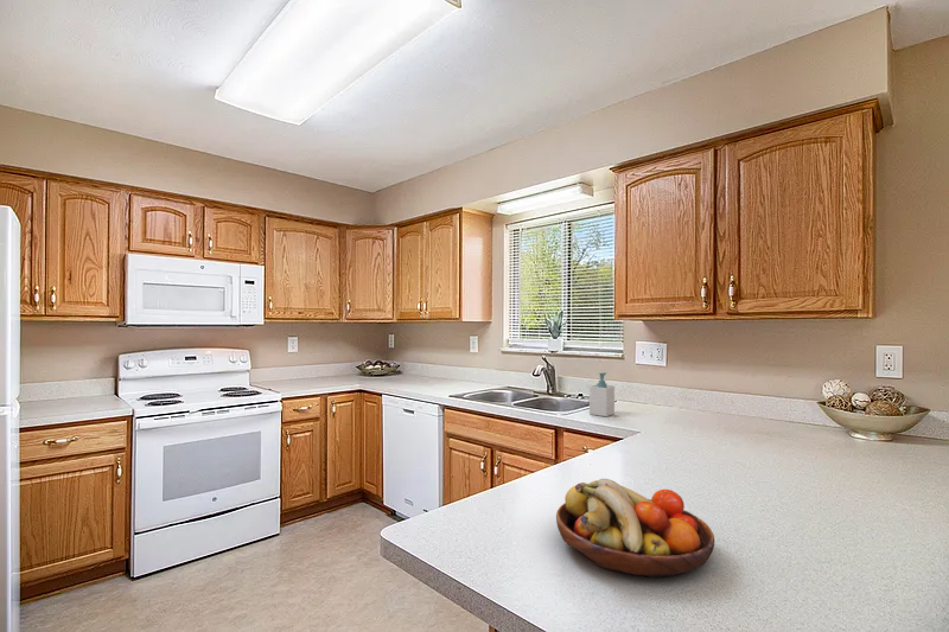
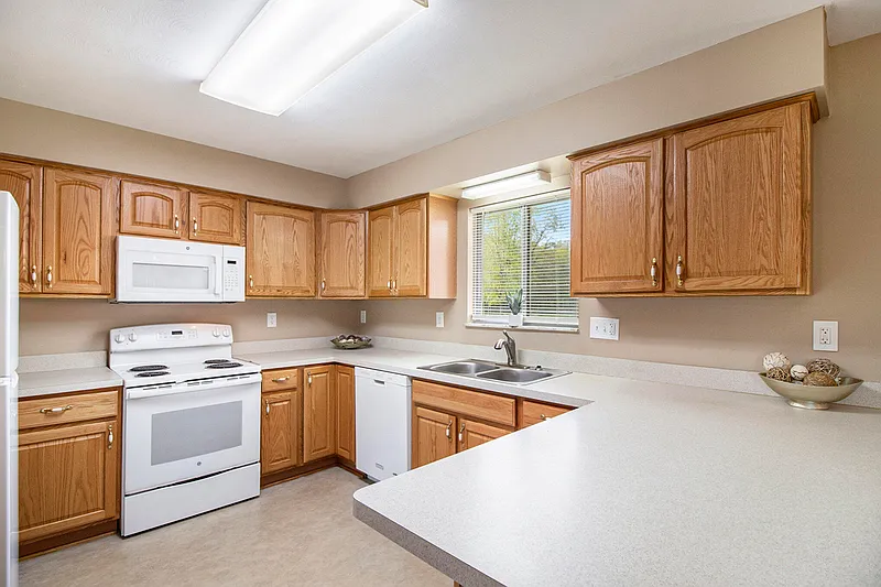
- soap bottle [588,371,616,417]
- fruit bowl [555,478,715,579]
